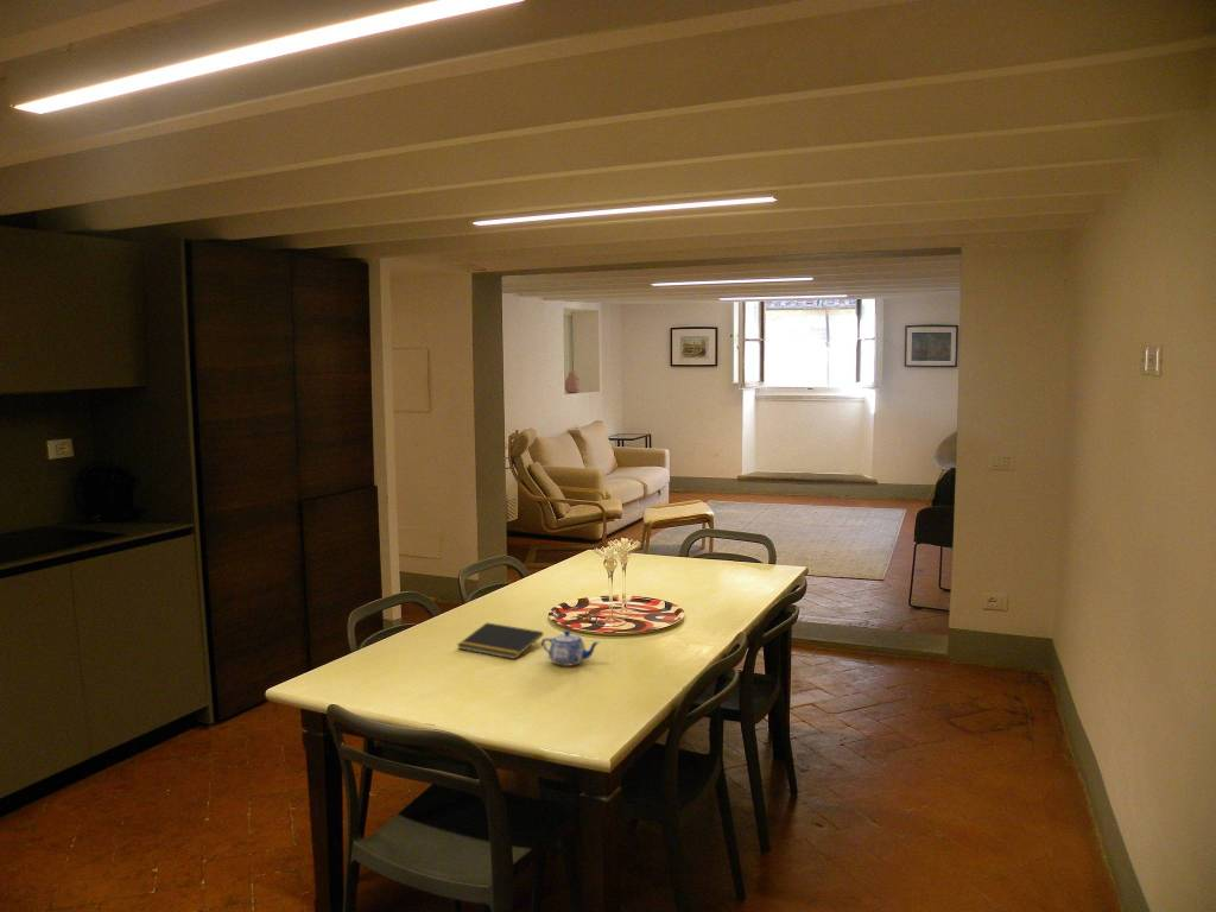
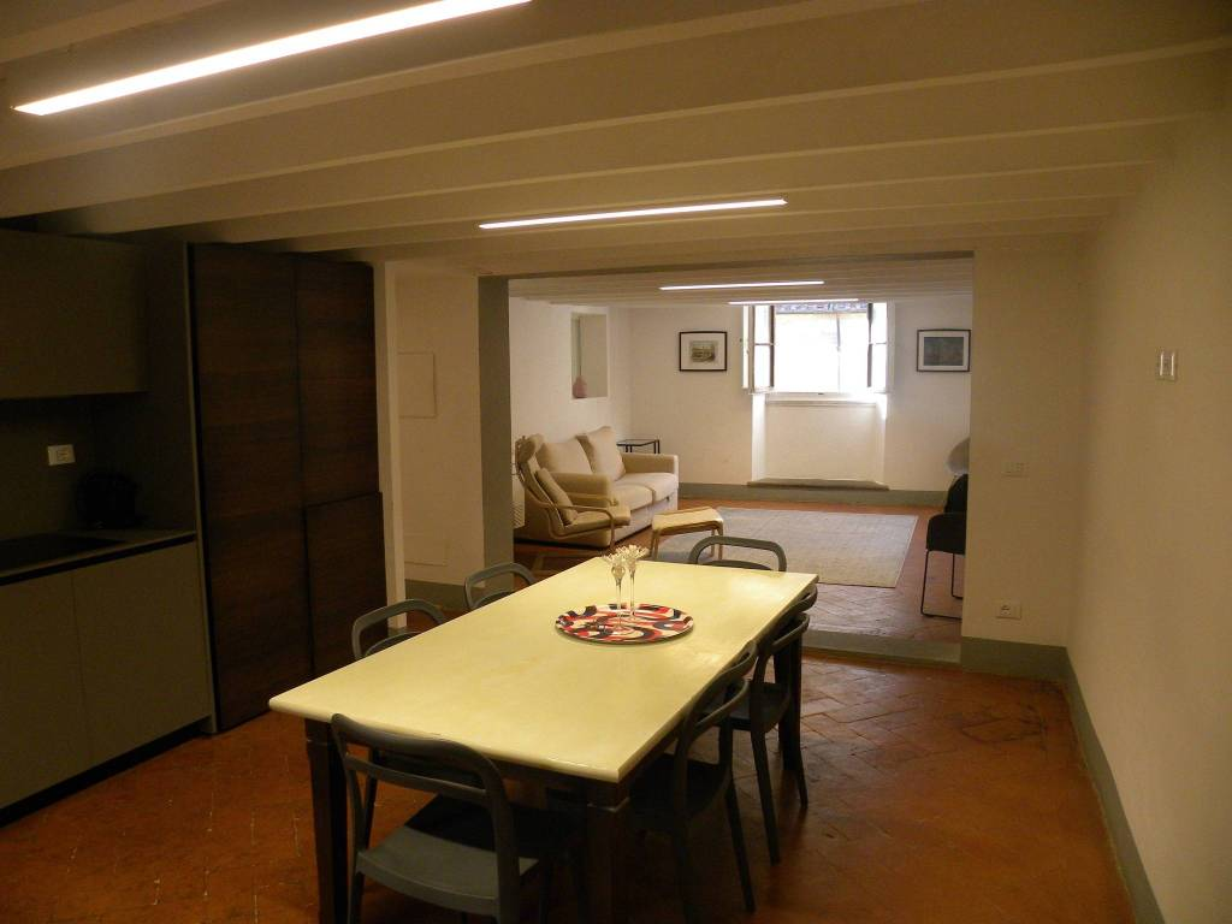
- notepad [456,621,544,660]
- teapot [540,629,600,667]
